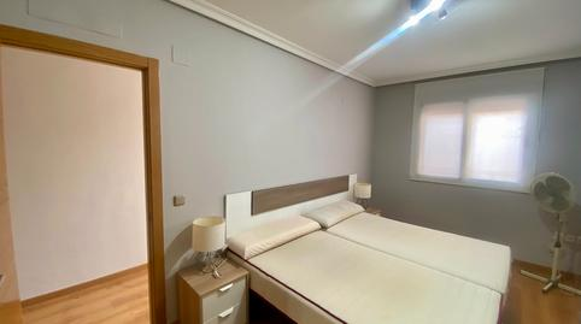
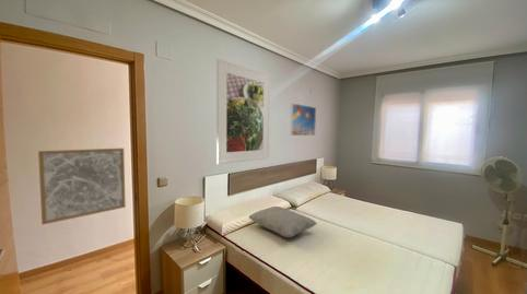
+ cushion [248,205,317,238]
+ wall art [37,148,127,225]
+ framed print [290,102,317,137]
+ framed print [215,58,271,165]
